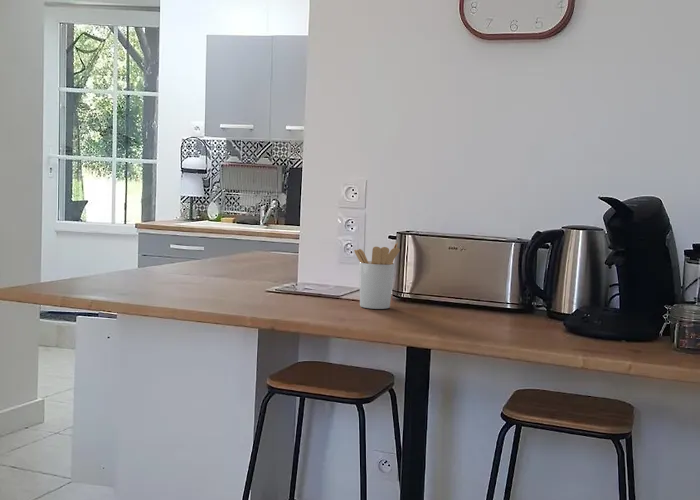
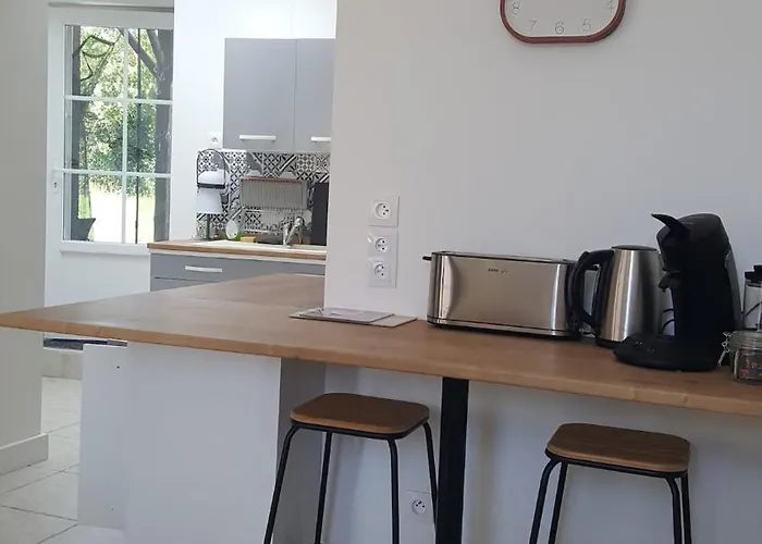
- utensil holder [353,241,401,310]
